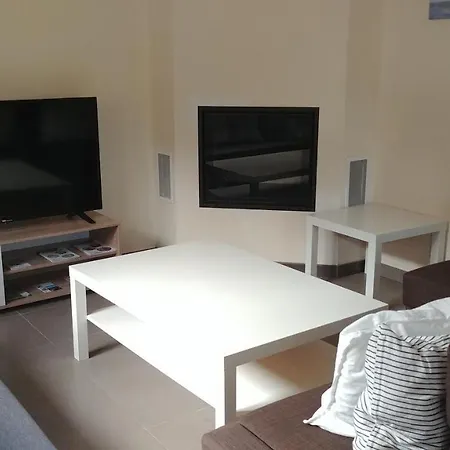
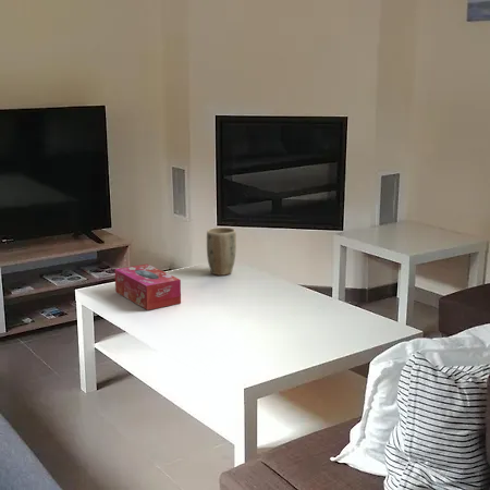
+ tissue box [114,264,182,311]
+ plant pot [206,226,237,277]
